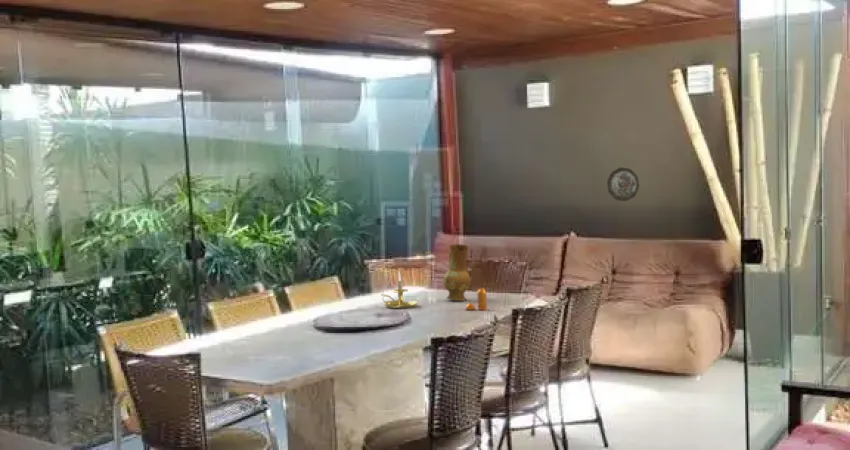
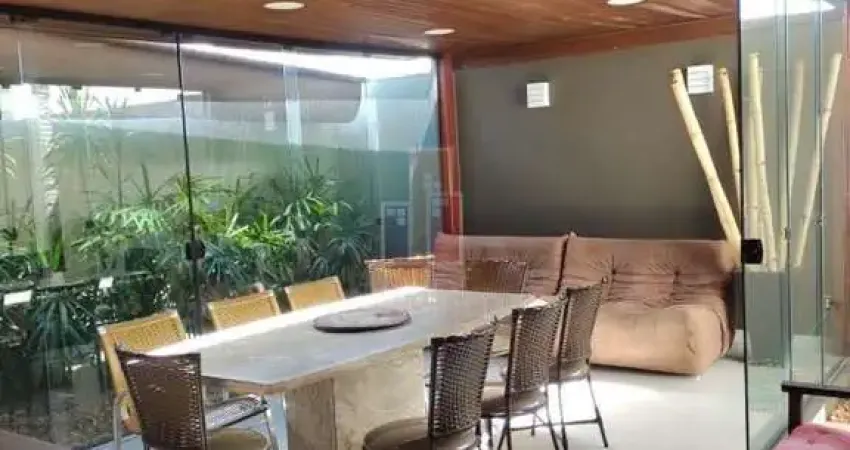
- decorative plate [606,167,640,202]
- pepper shaker [465,287,488,311]
- ceramic jug [442,243,472,302]
- candle holder [381,270,419,309]
